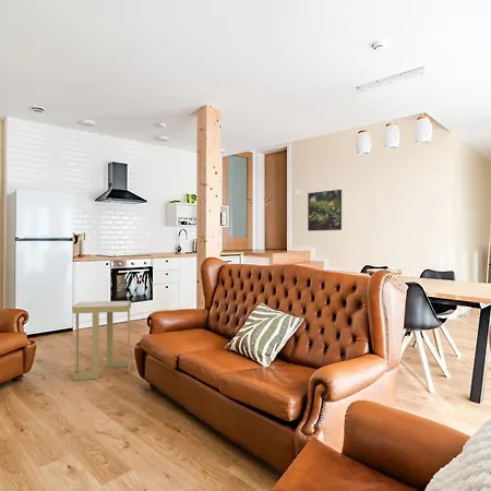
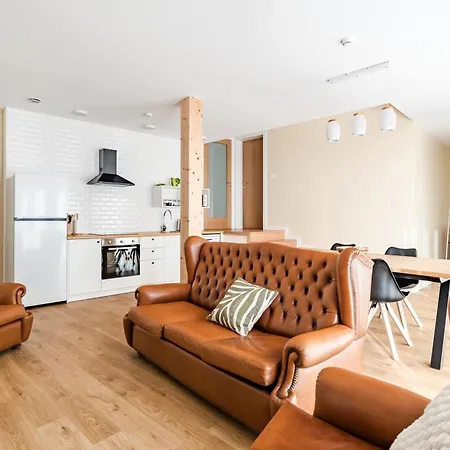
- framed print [307,189,343,232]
- side table [71,300,132,381]
